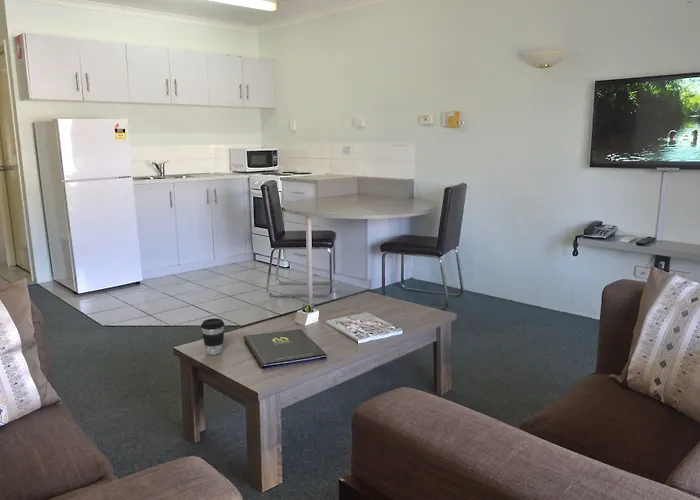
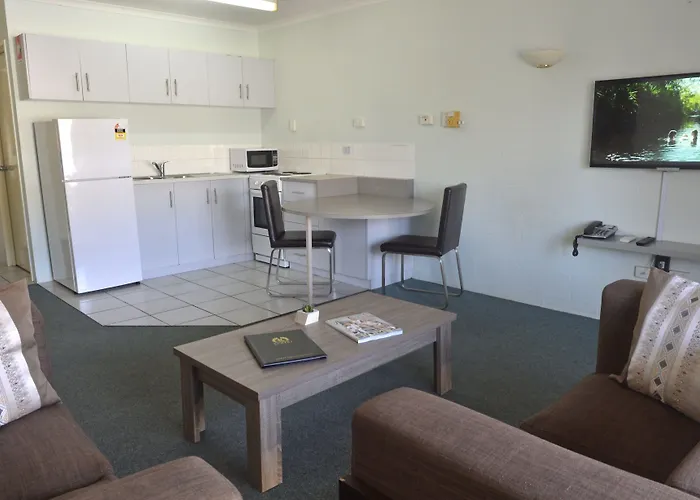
- coffee cup [200,318,225,356]
